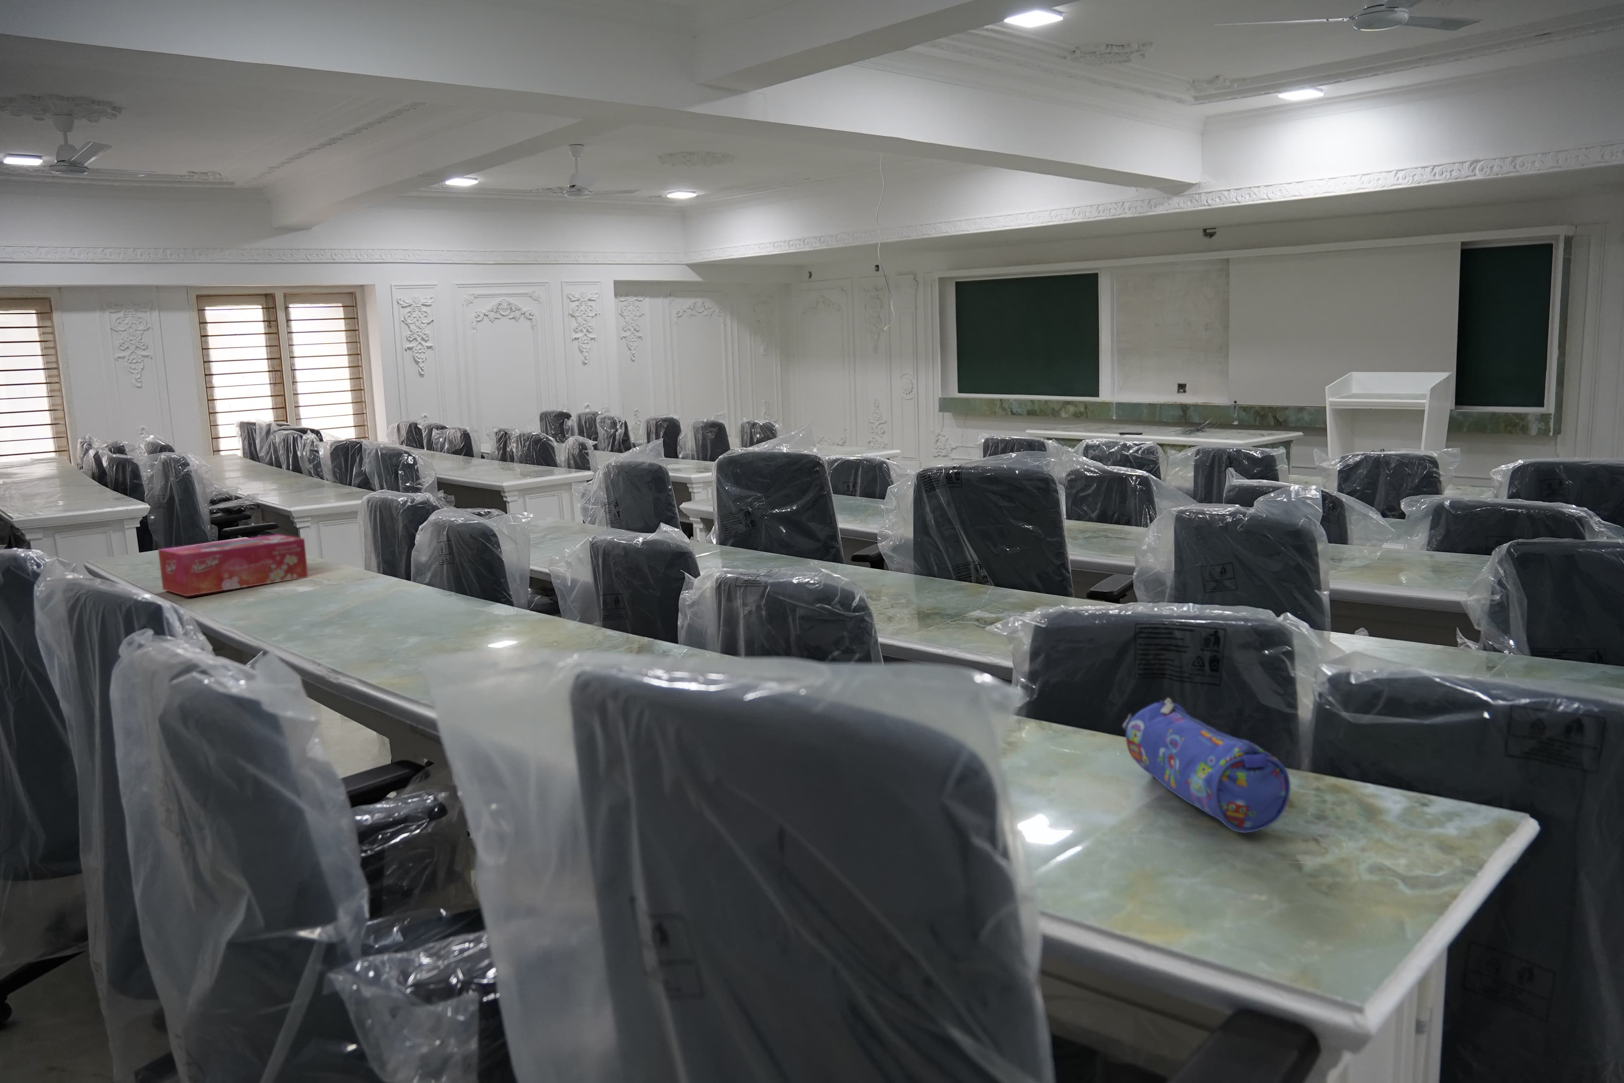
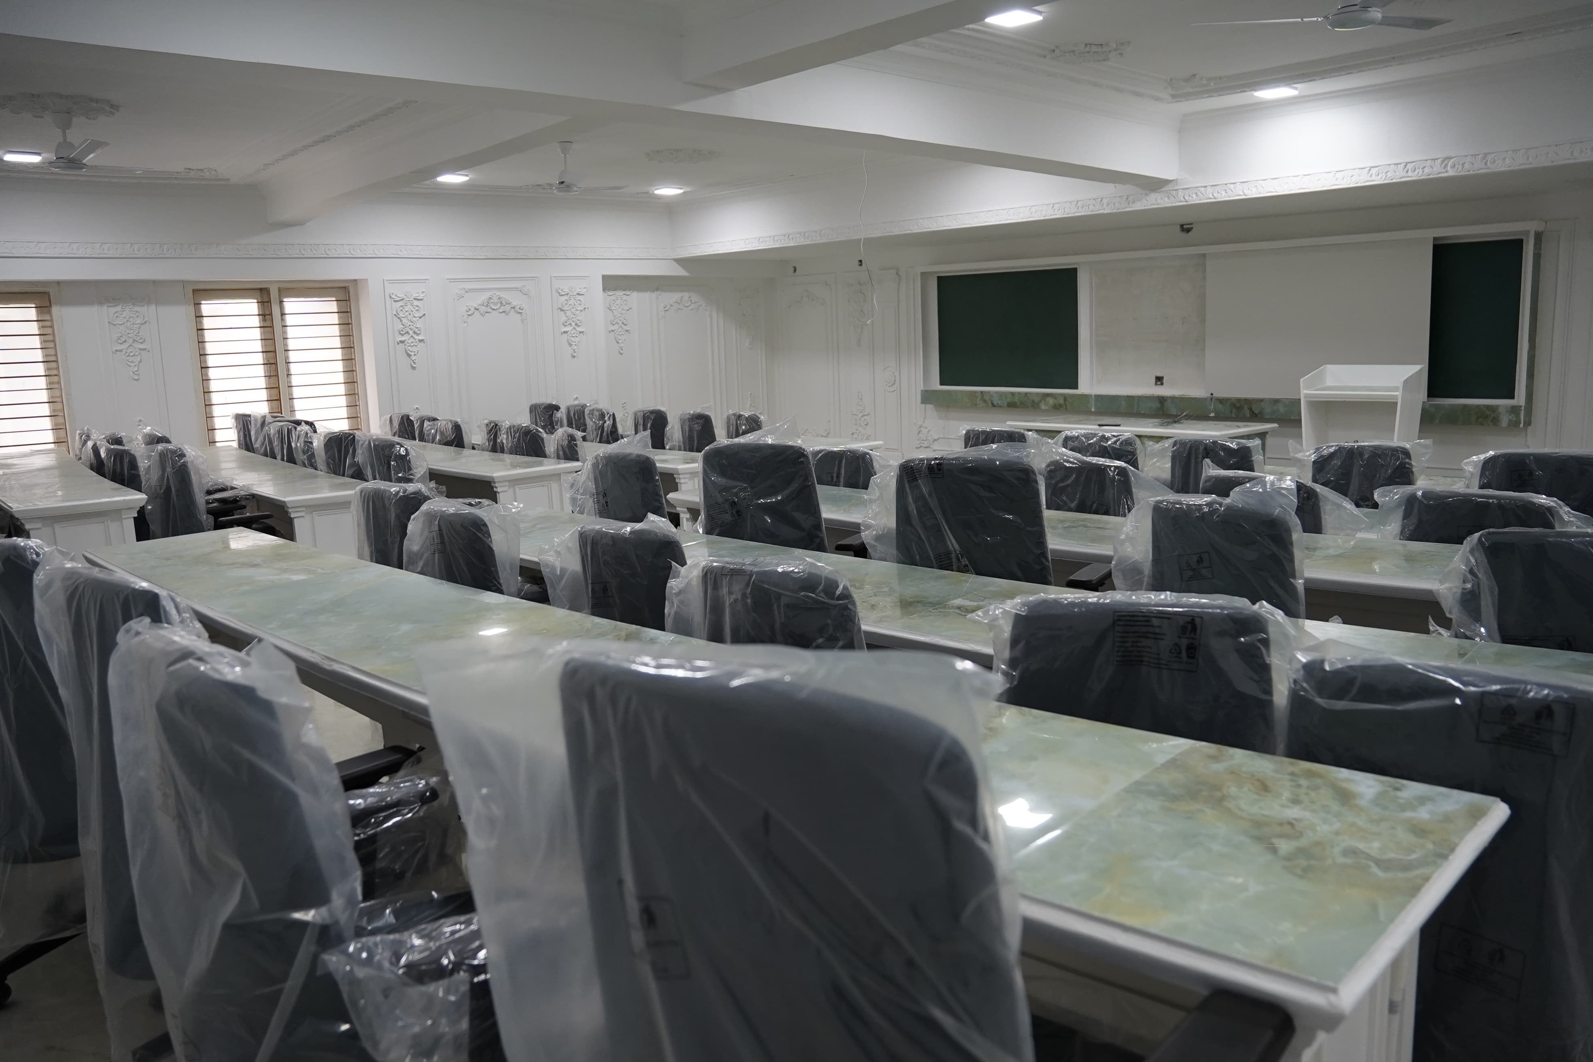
- pencil case [1121,697,1290,833]
- tissue box [157,534,308,596]
